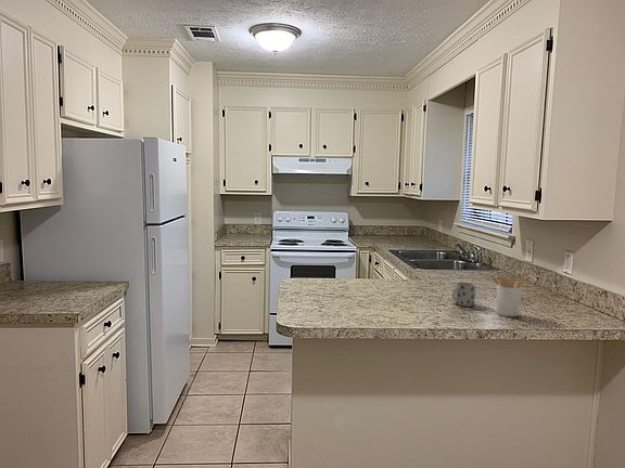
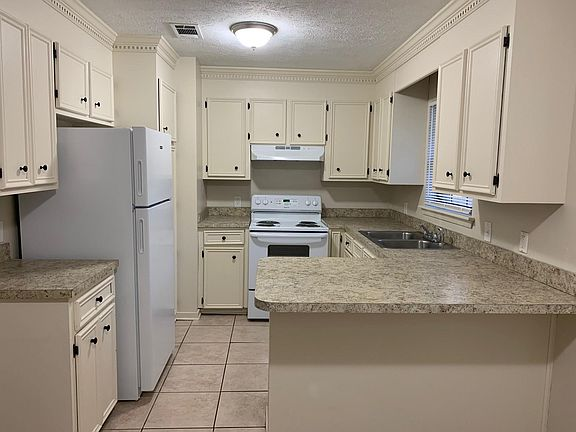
- utensil holder [492,272,527,317]
- mug [451,281,476,308]
